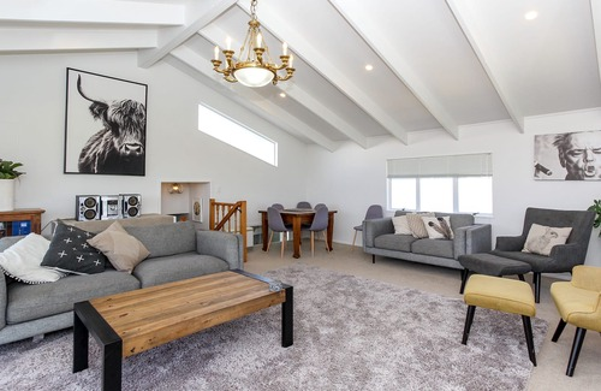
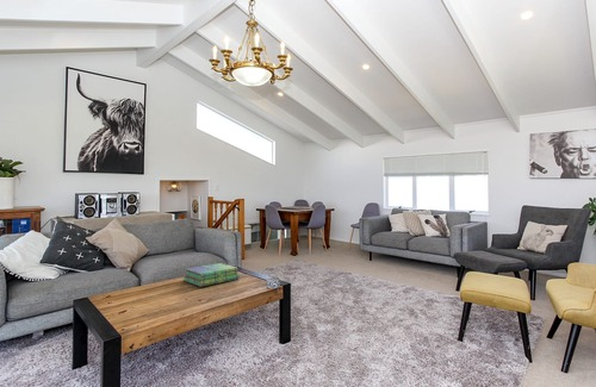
+ stack of books [182,262,241,288]
